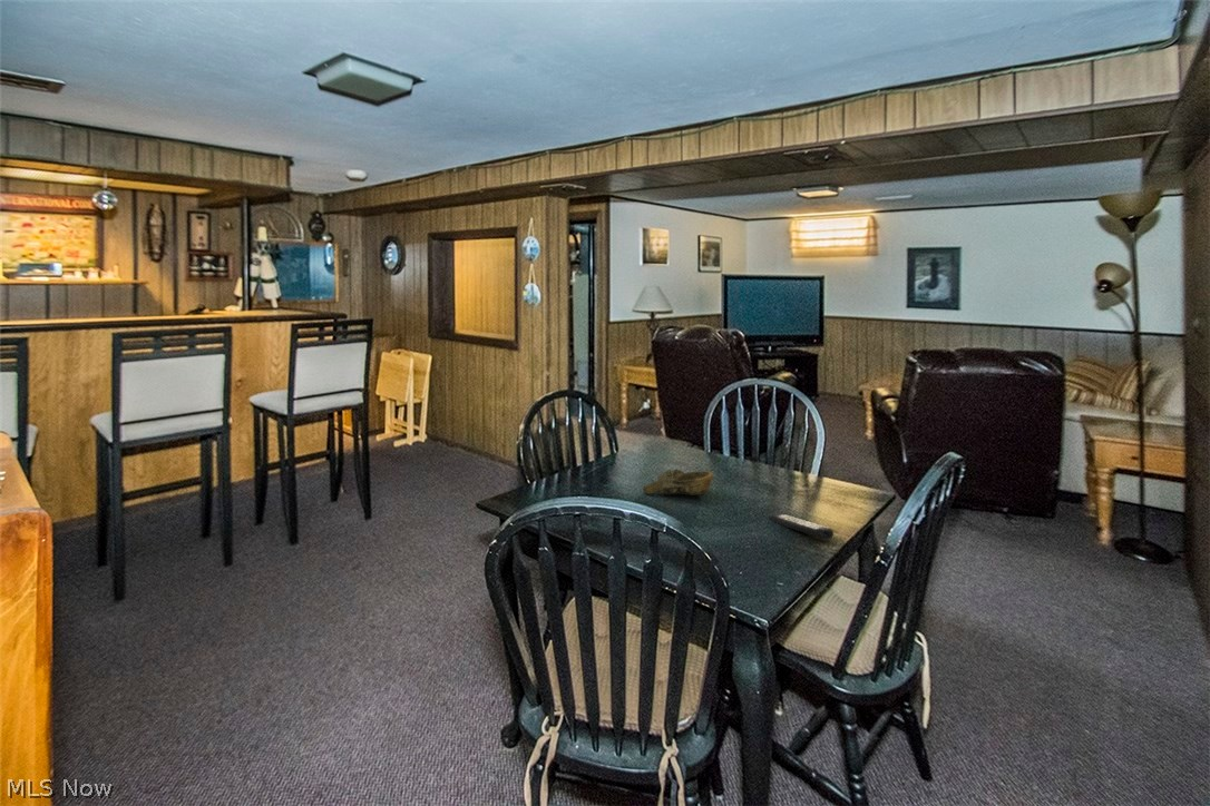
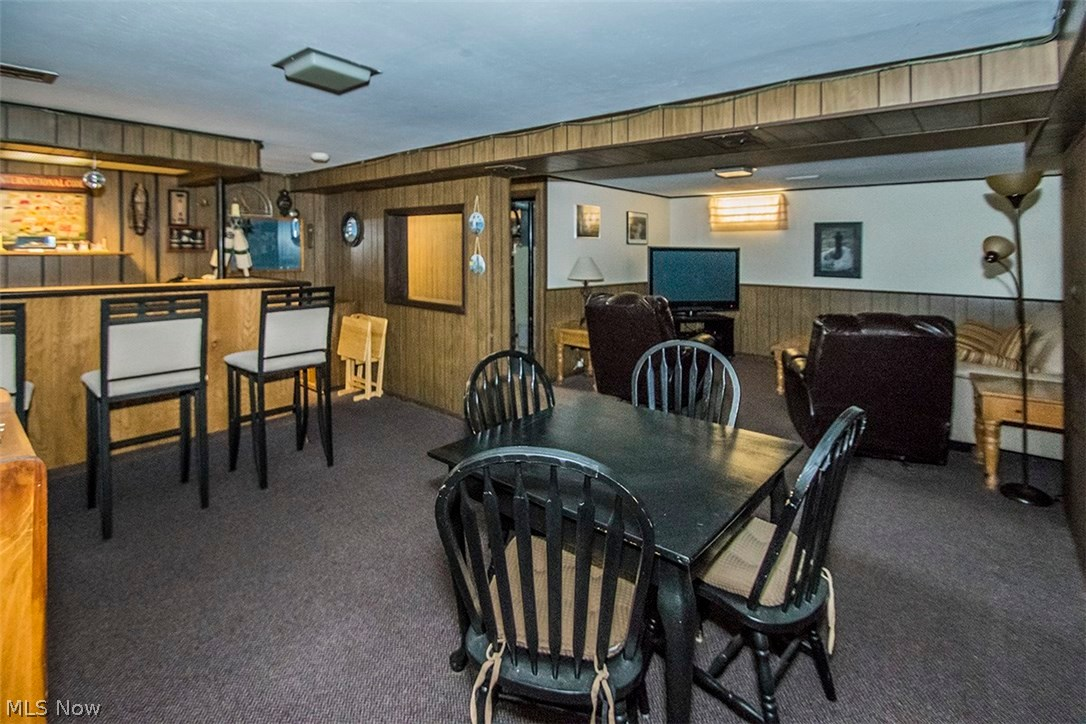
- decorative bowl [642,469,714,497]
- remote control [768,514,835,540]
